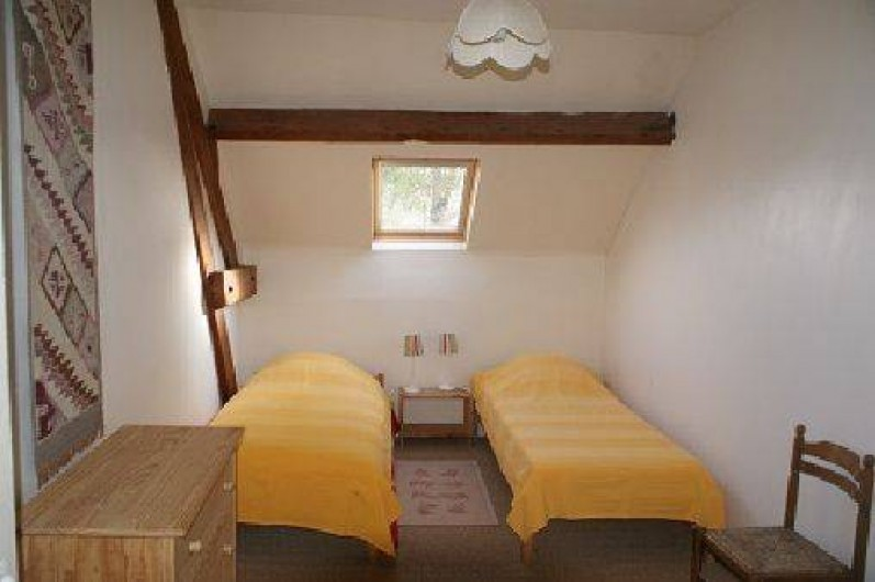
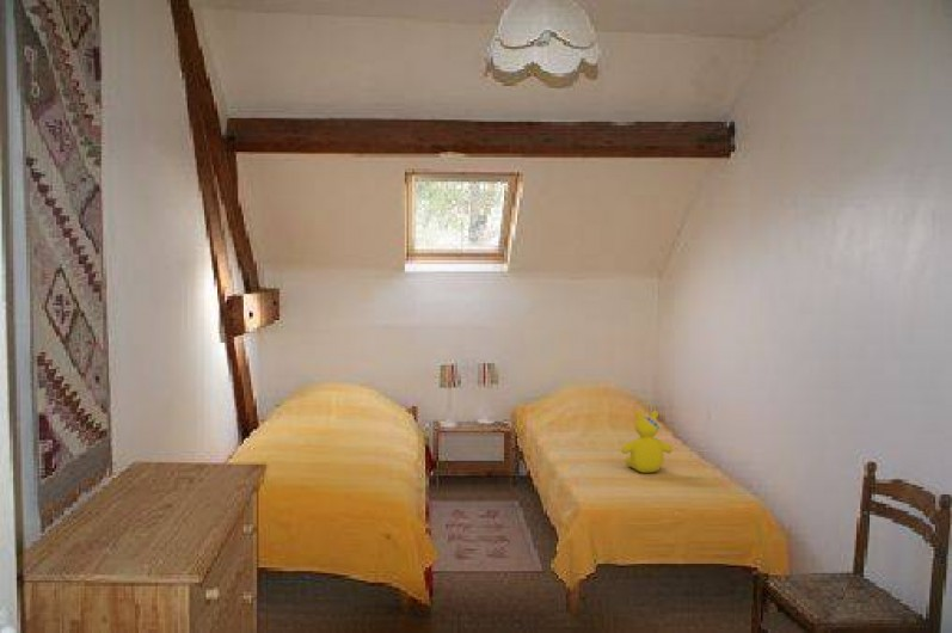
+ teddy bear [620,410,674,474]
